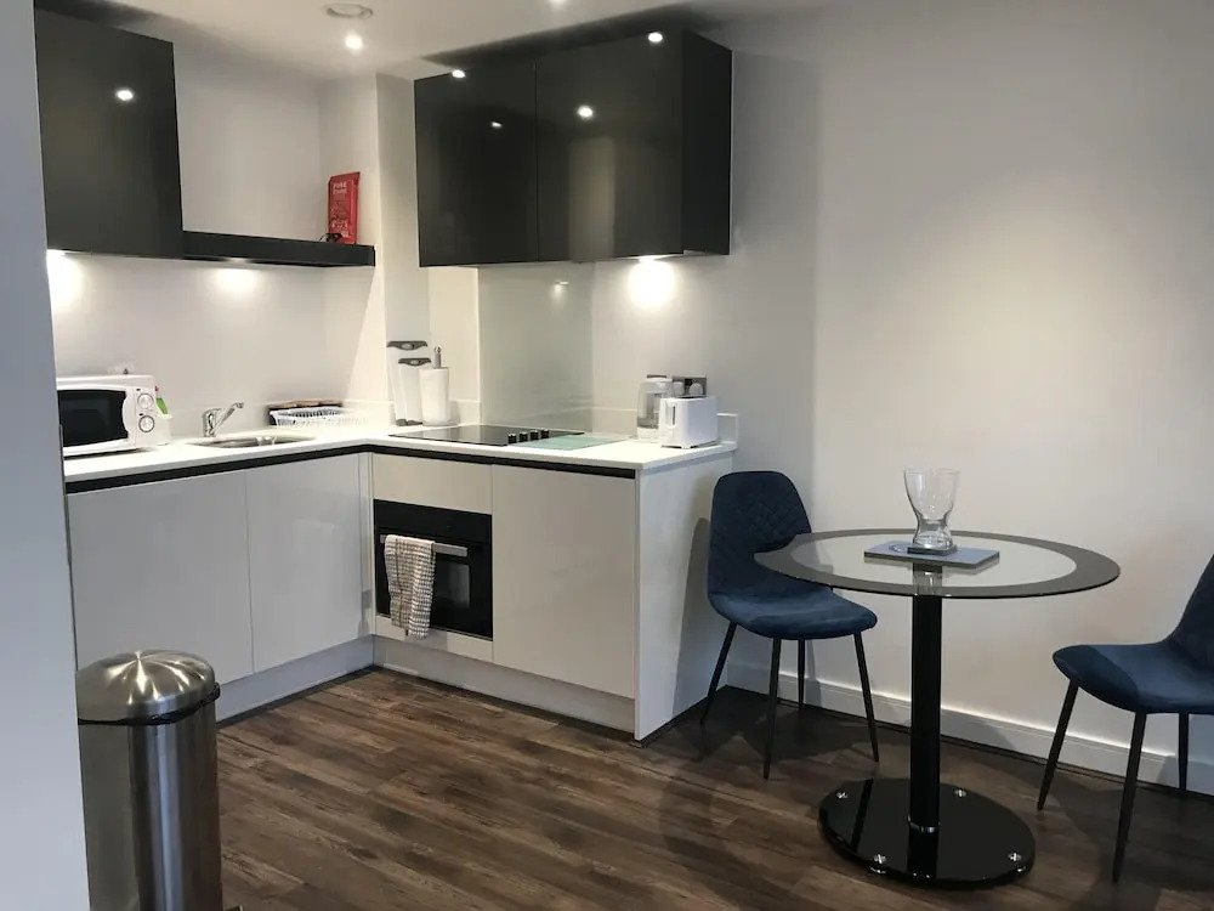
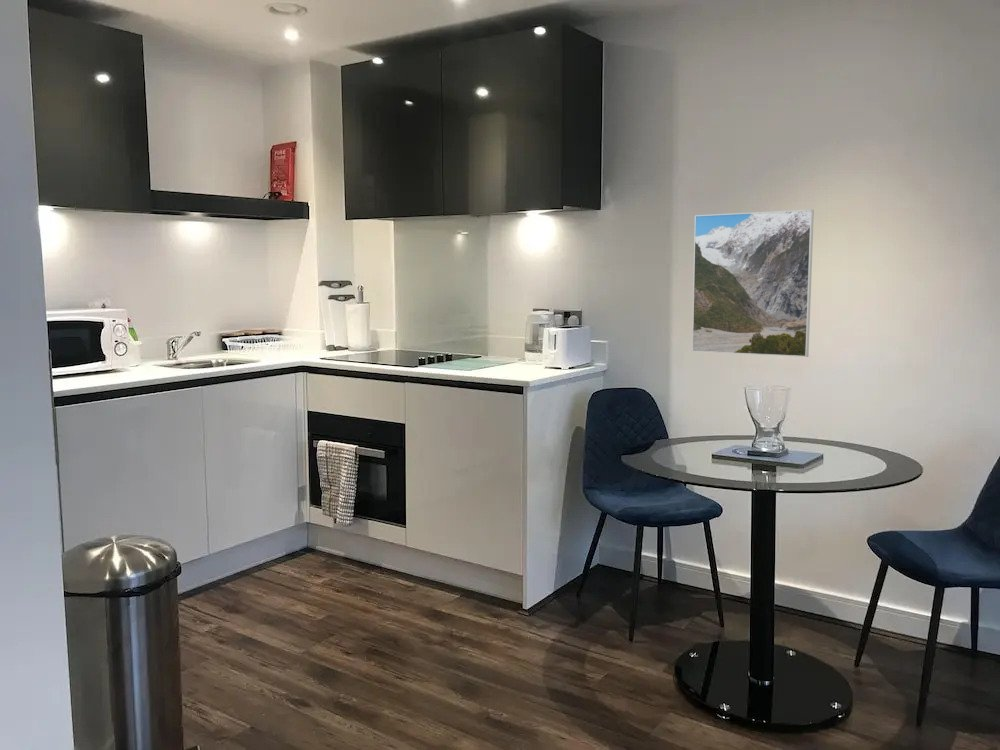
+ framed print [691,209,815,358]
